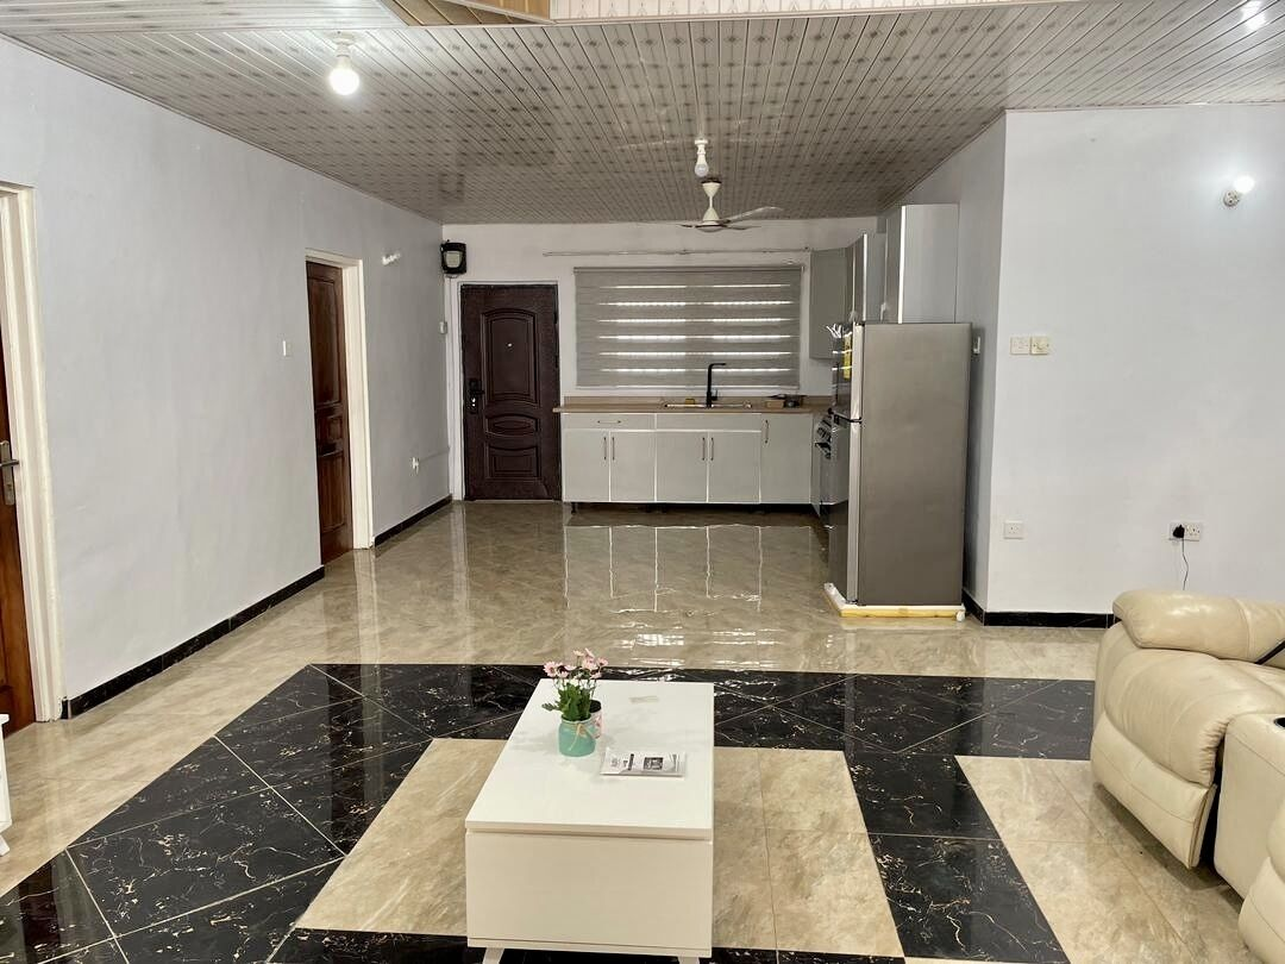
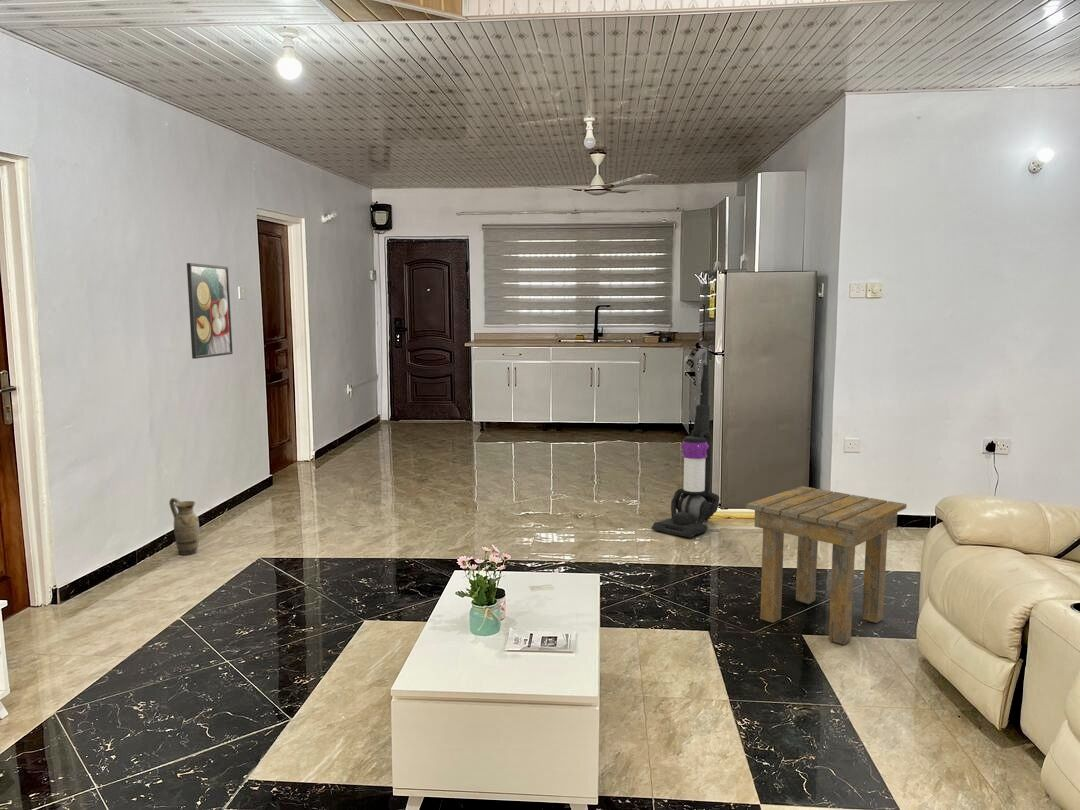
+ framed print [186,262,234,360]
+ side table [745,485,908,646]
+ ceramic jug [168,497,200,556]
+ vacuum cleaner [651,347,720,538]
